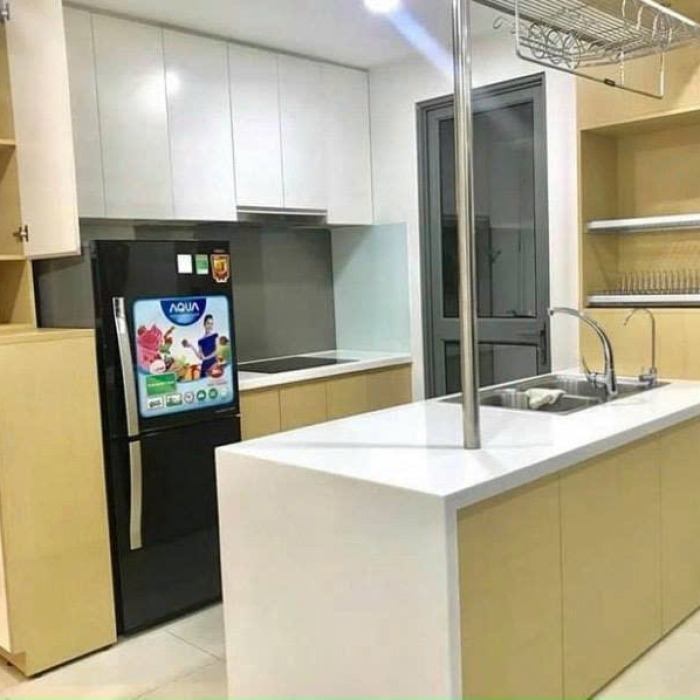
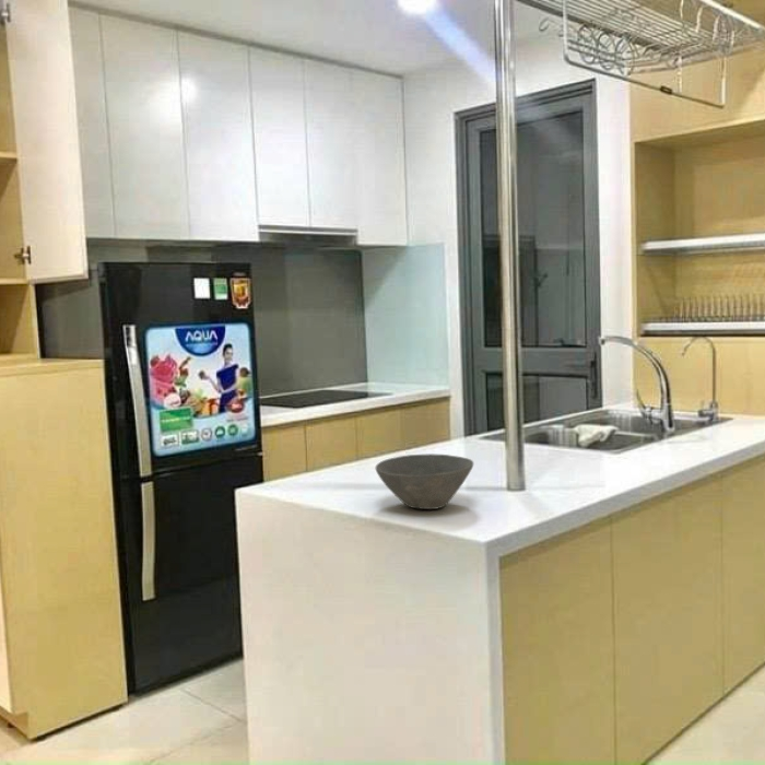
+ bowl [375,452,474,510]
